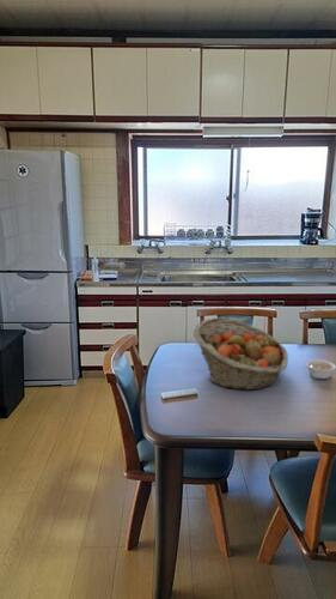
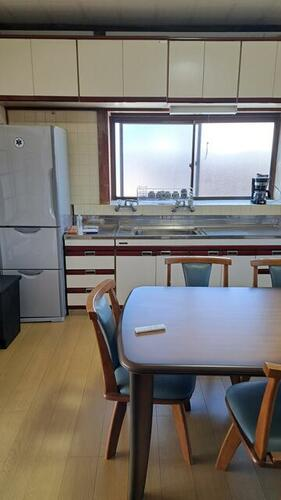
- fruit basket [193,316,289,391]
- legume [305,358,336,381]
